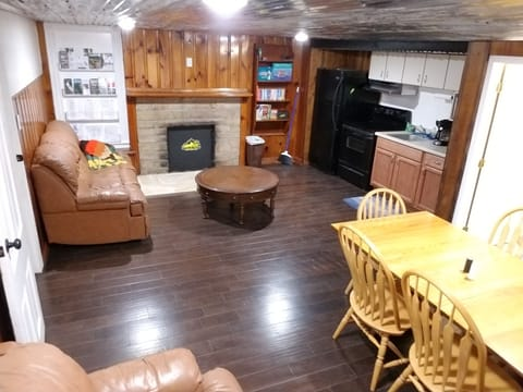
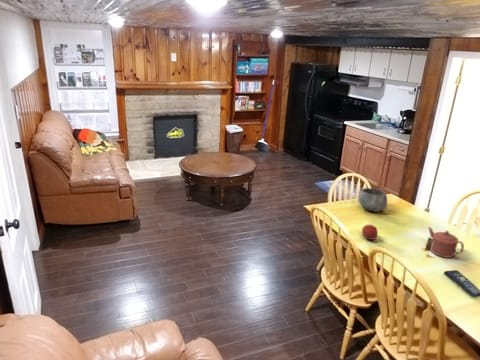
+ teapot [427,226,465,259]
+ fruit [361,223,379,241]
+ remote control [443,269,480,298]
+ bowl [357,187,388,213]
